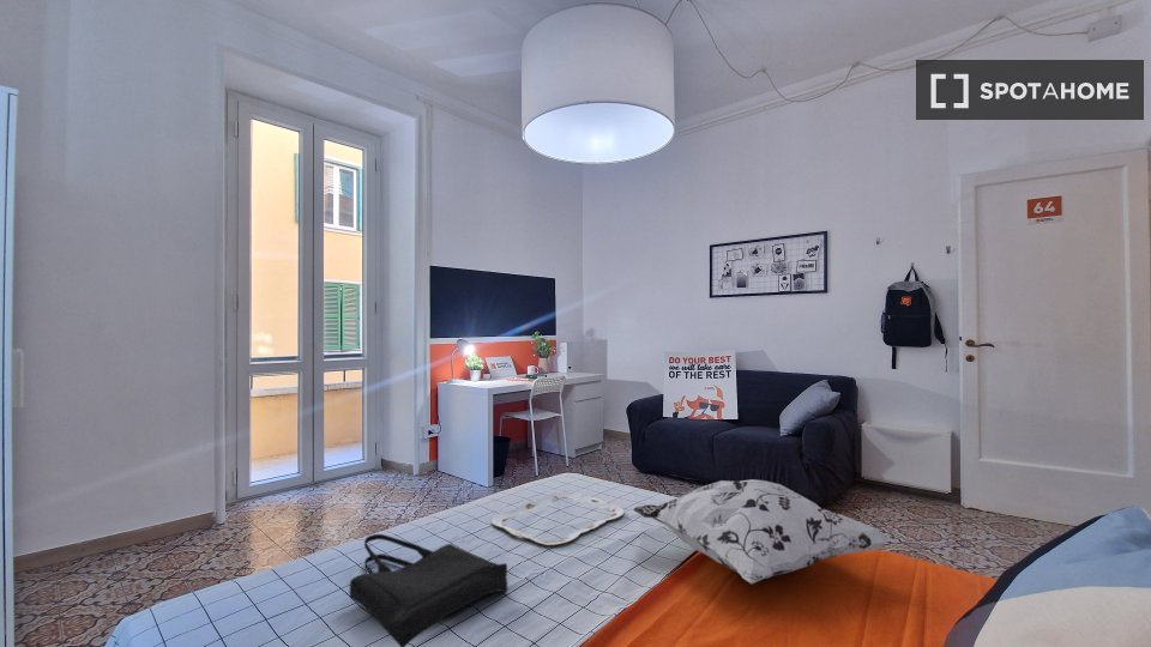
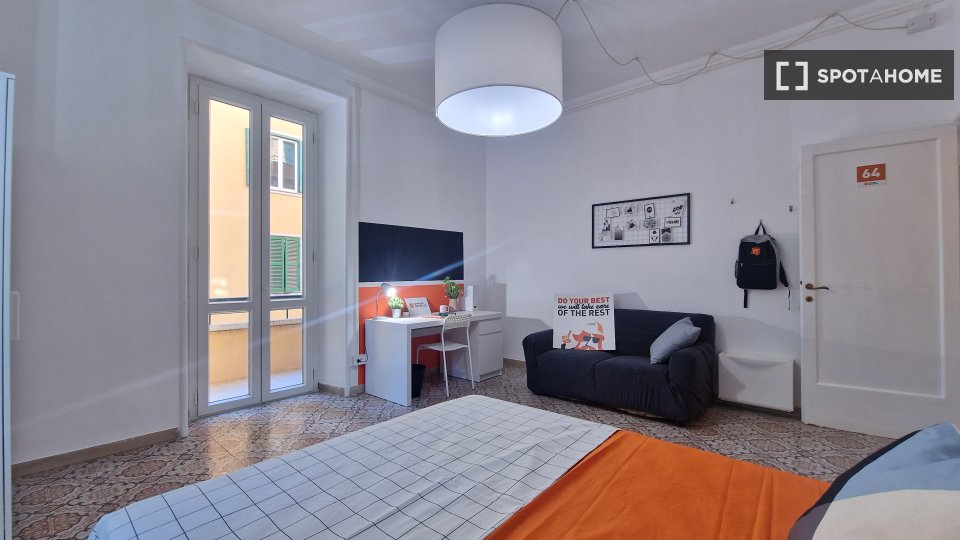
- serving tray [490,491,625,546]
- tote bag [349,533,508,647]
- decorative pillow [632,478,892,585]
